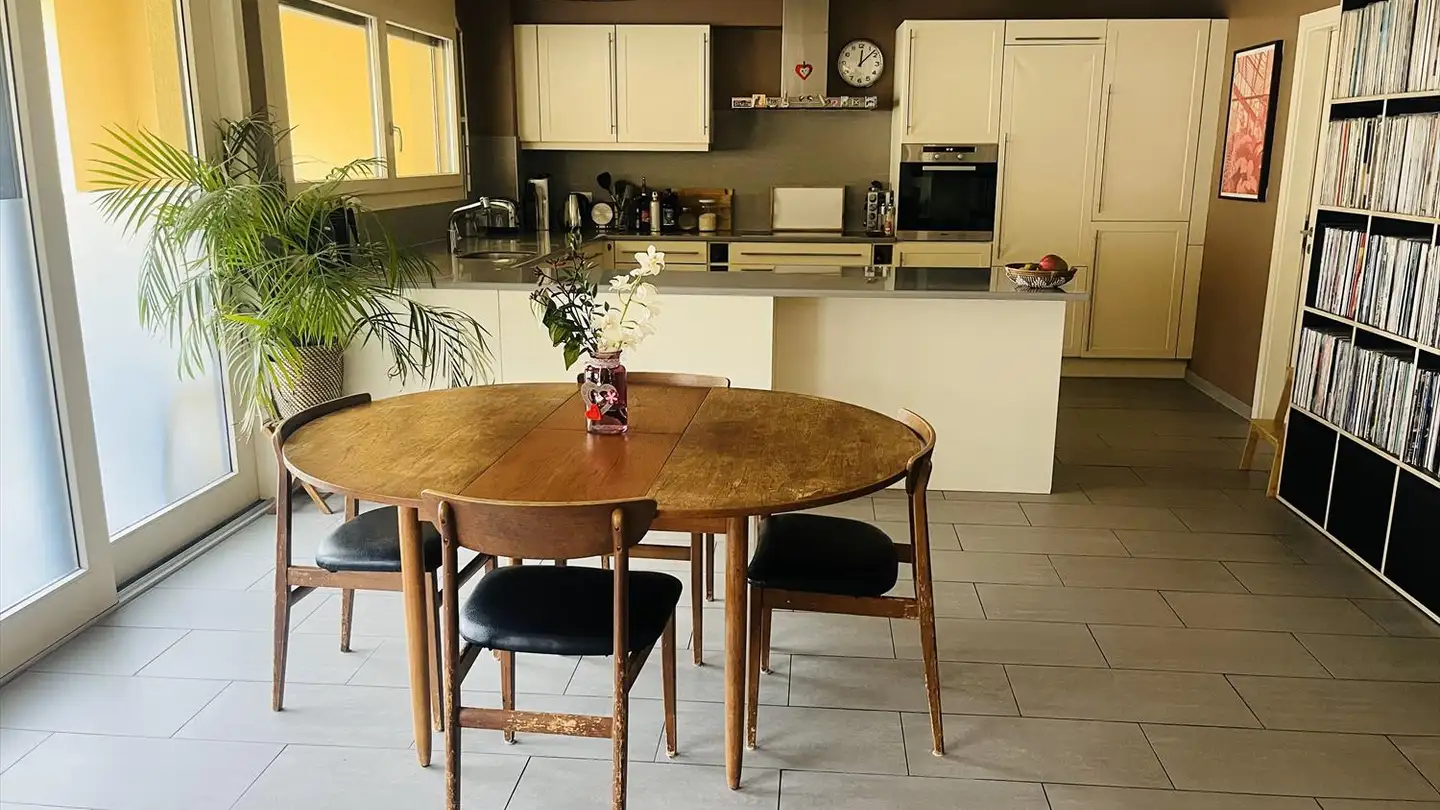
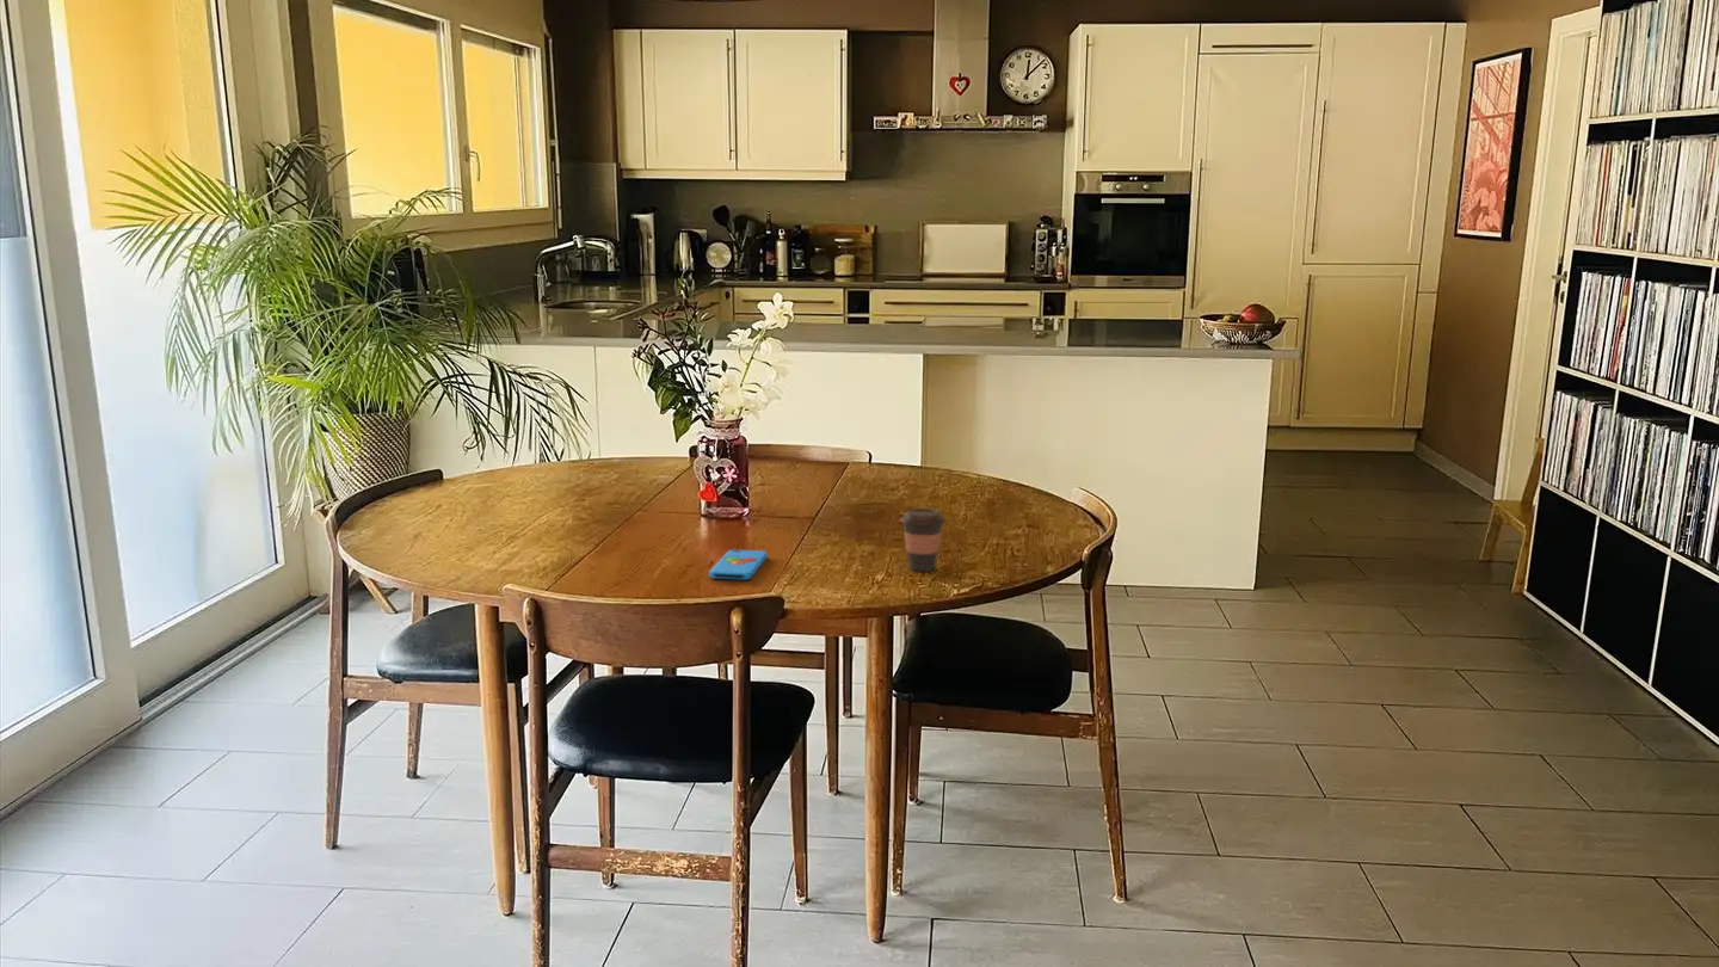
+ coffee cup [899,507,947,573]
+ smartphone [708,549,769,580]
